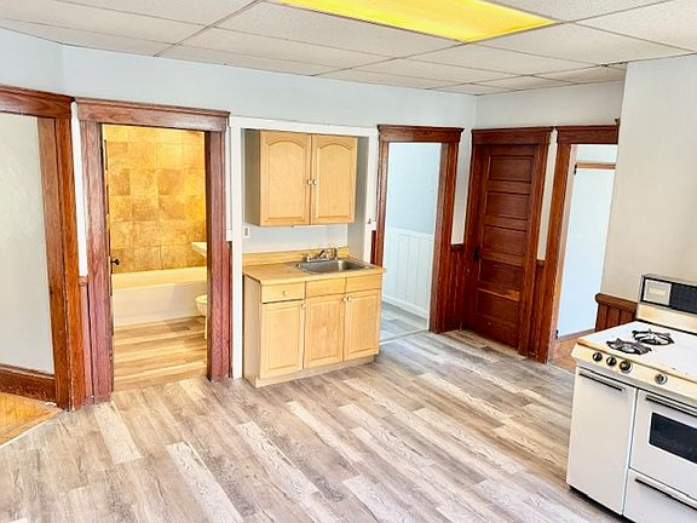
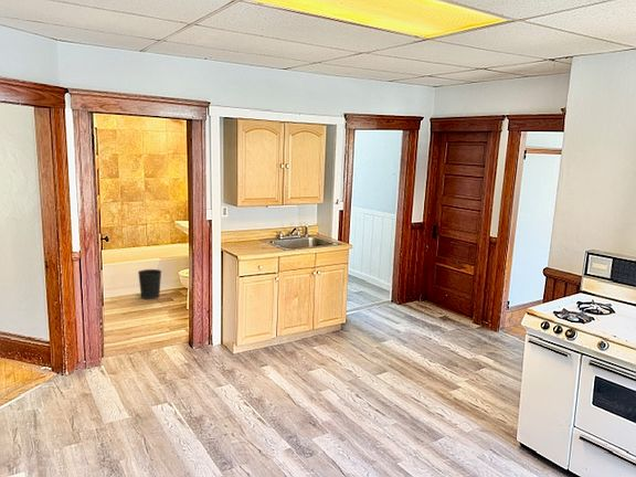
+ wastebasket [137,268,162,300]
